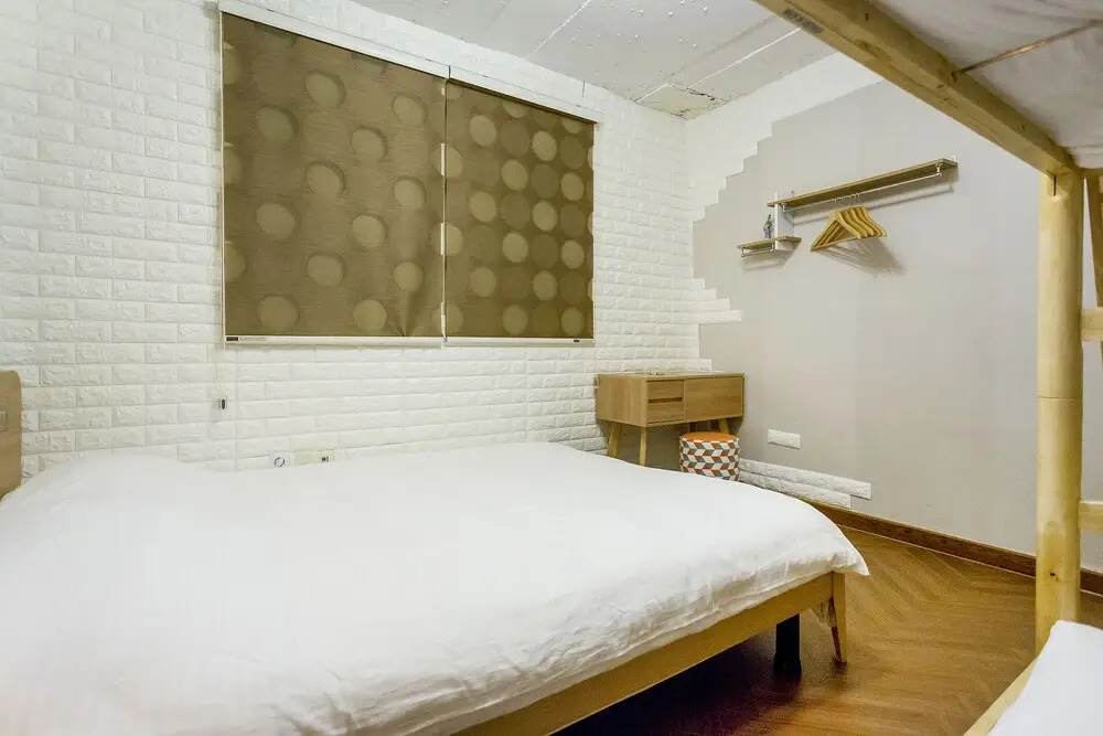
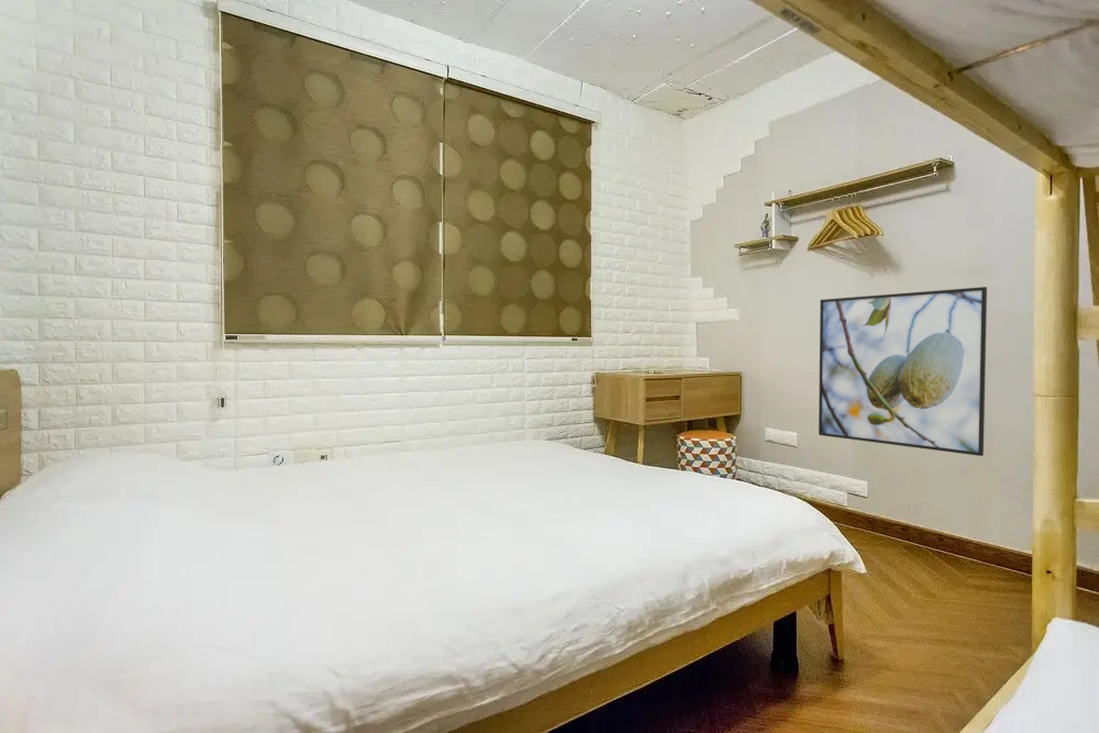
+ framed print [818,286,988,457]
